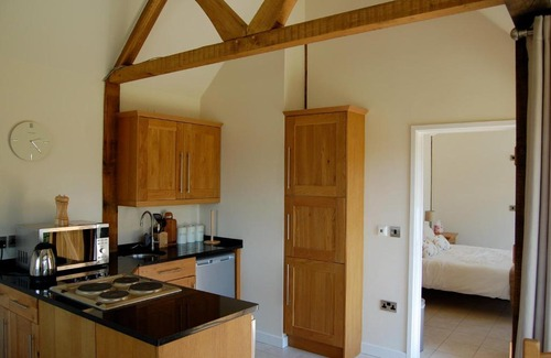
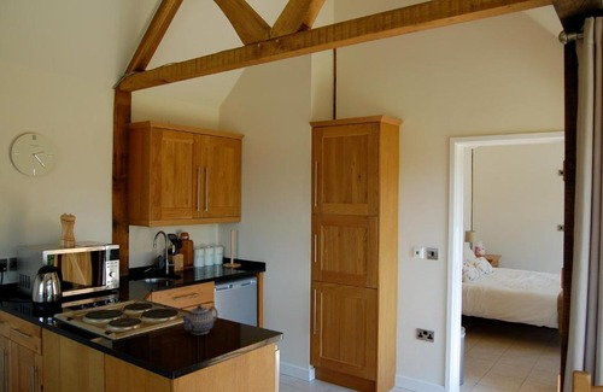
+ teapot [180,304,219,335]
